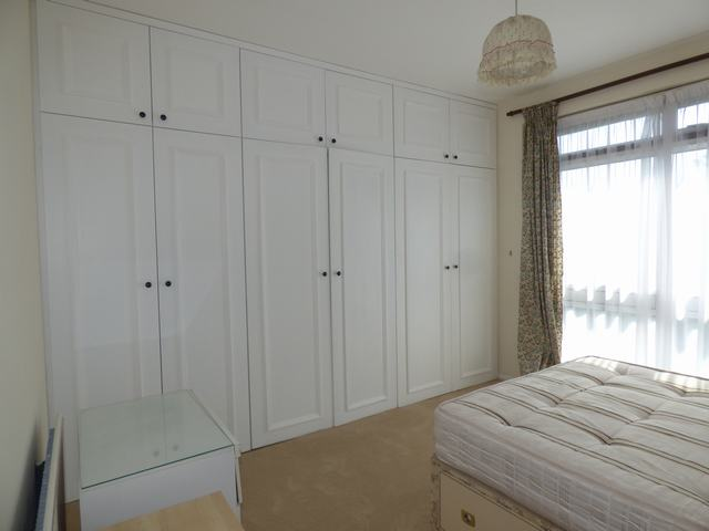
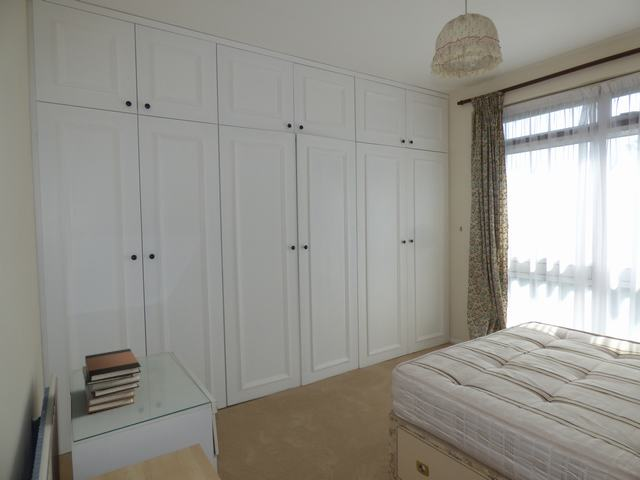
+ book stack [81,348,142,414]
